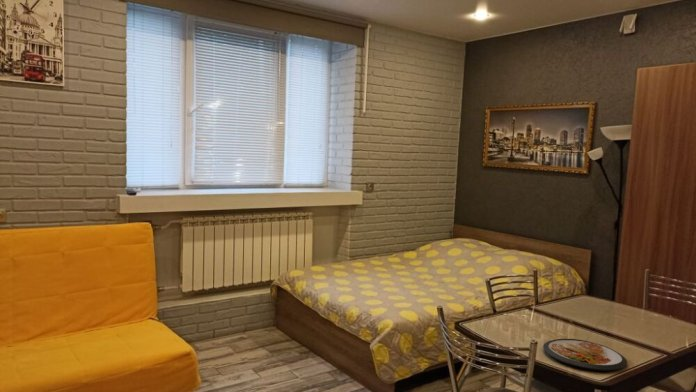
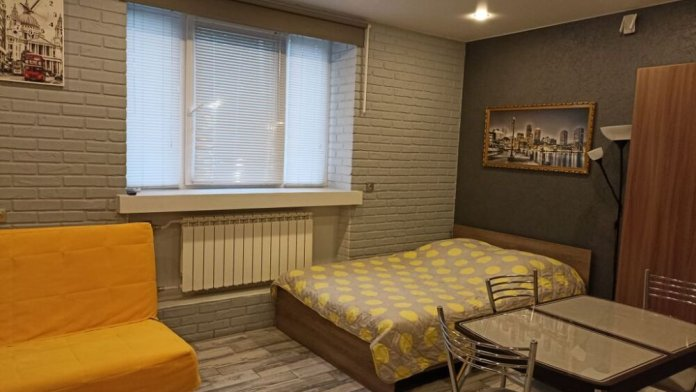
- dish [542,338,628,372]
